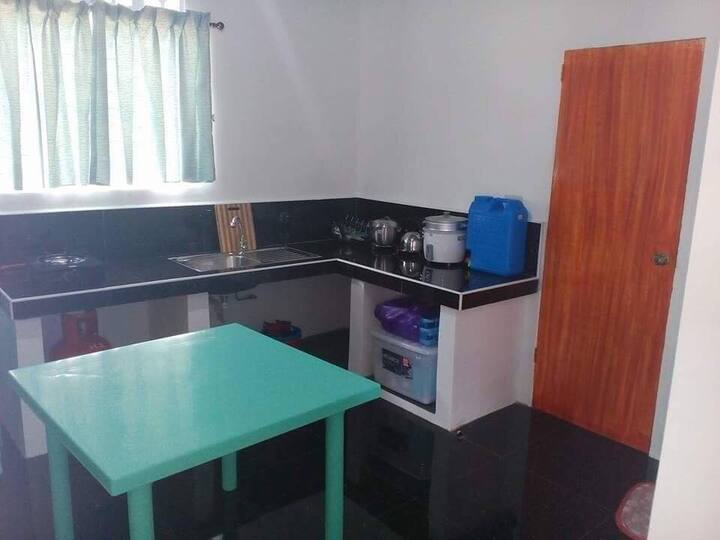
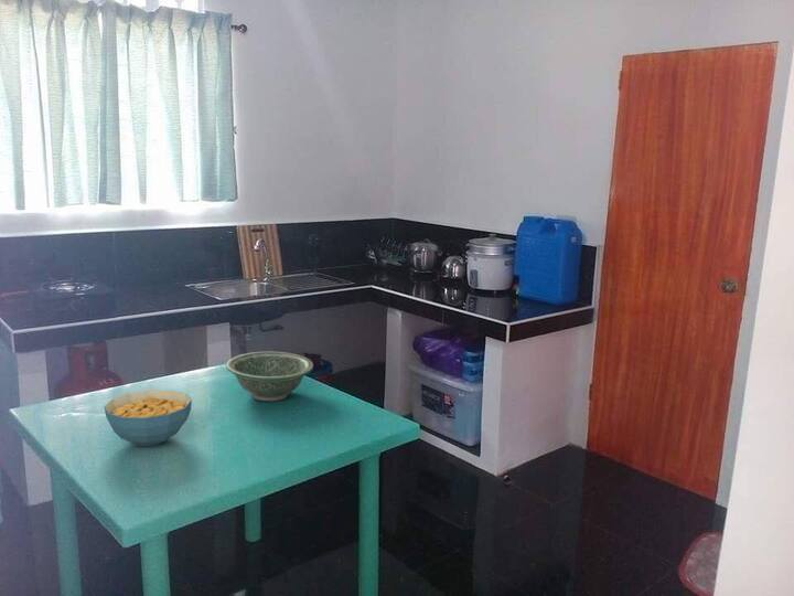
+ cereal bowl [103,390,193,447]
+ bowl [225,351,314,402]
